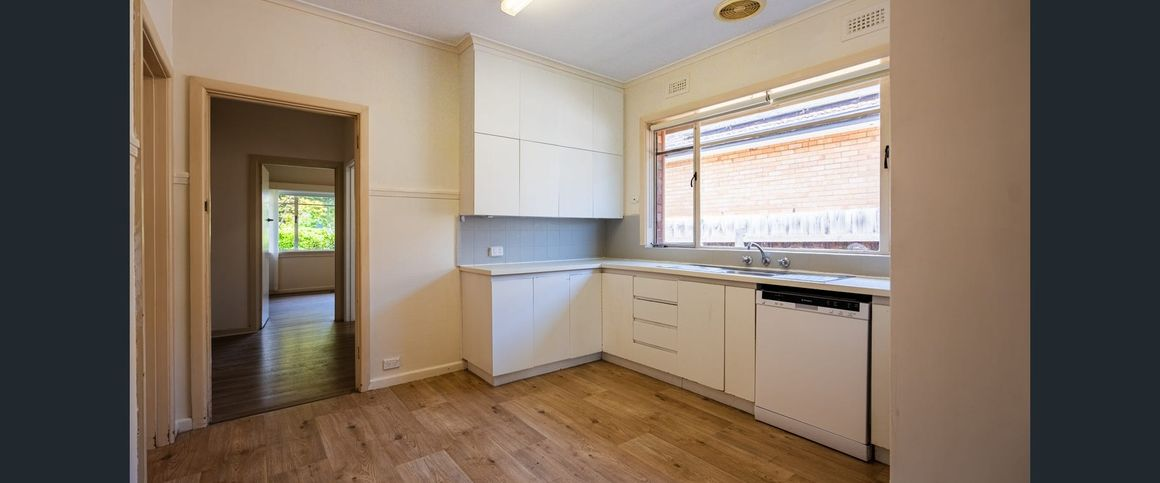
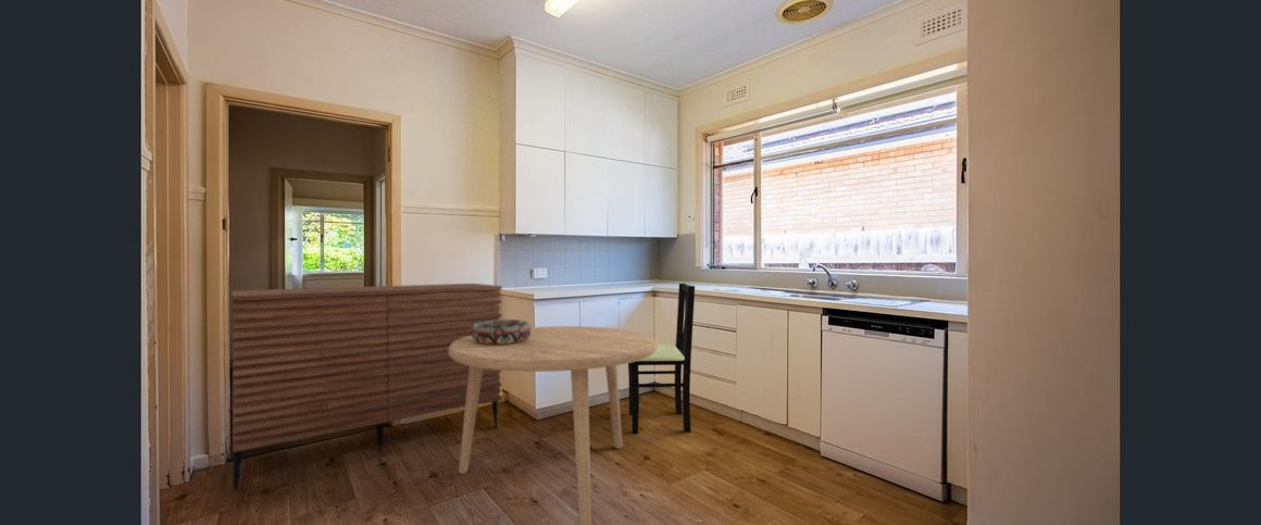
+ decorative bowl [471,318,532,345]
+ dining table [448,325,659,525]
+ sideboard [230,283,503,490]
+ dining chair [627,283,696,434]
